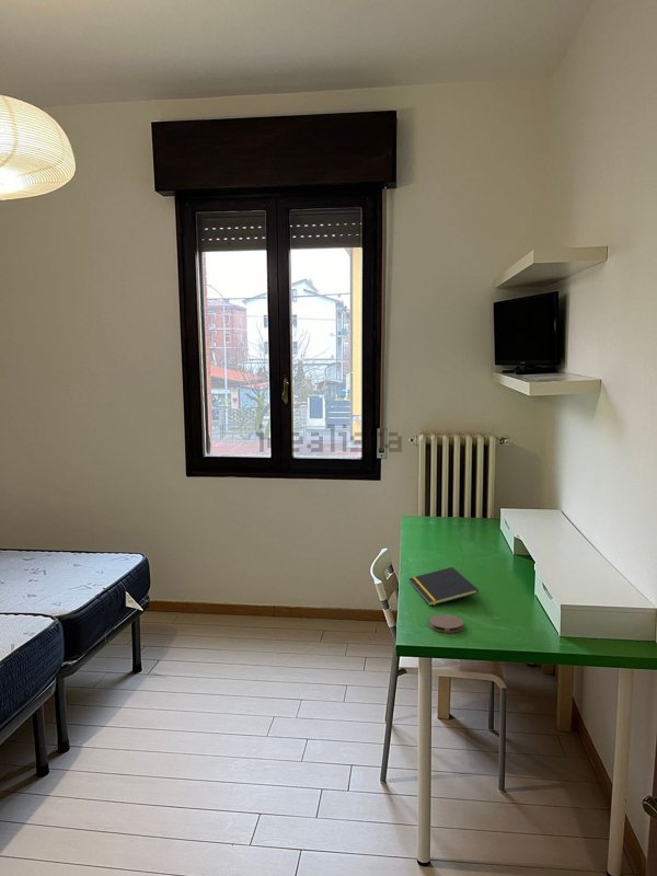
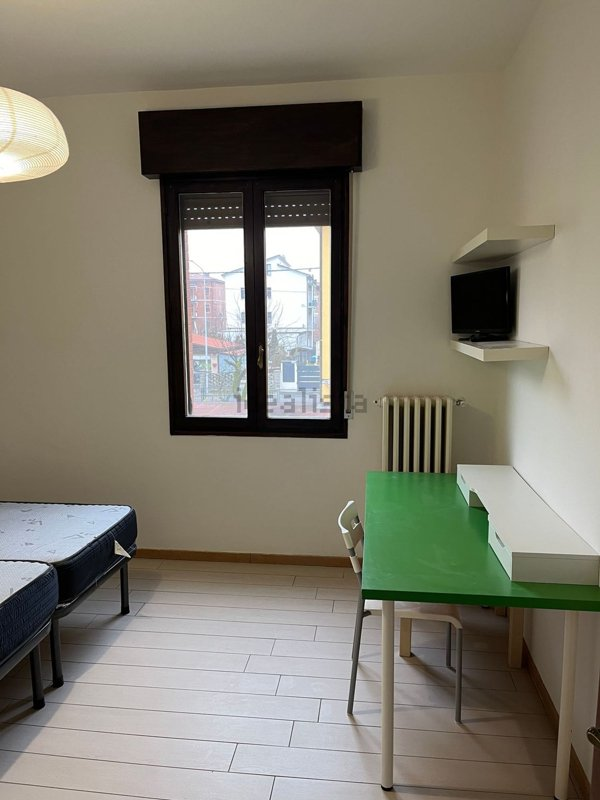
- notepad [407,566,480,607]
- coaster [428,613,464,634]
